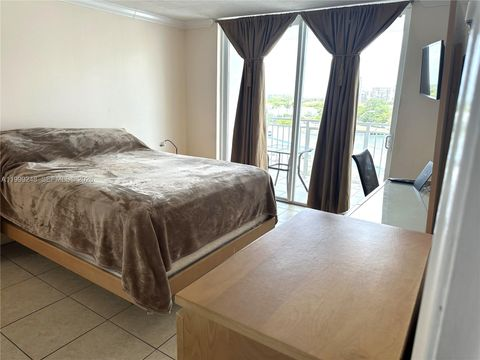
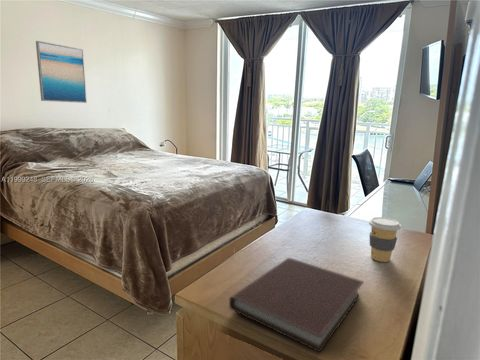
+ notebook [228,257,365,354]
+ wall art [35,40,88,104]
+ coffee cup [368,216,402,263]
